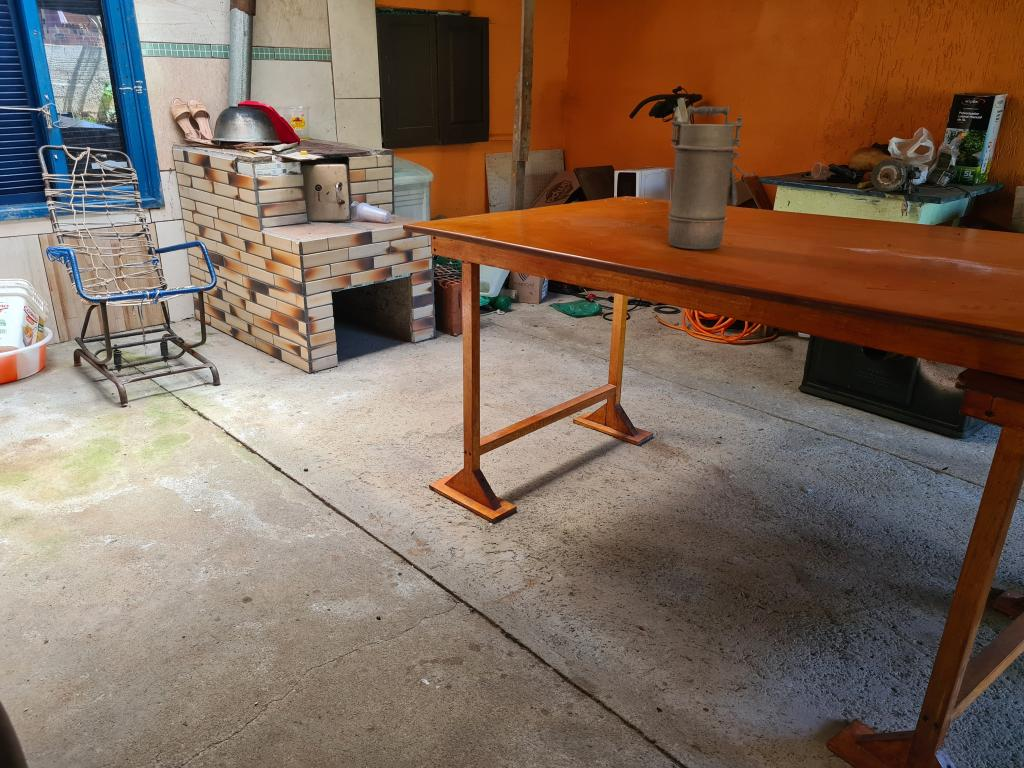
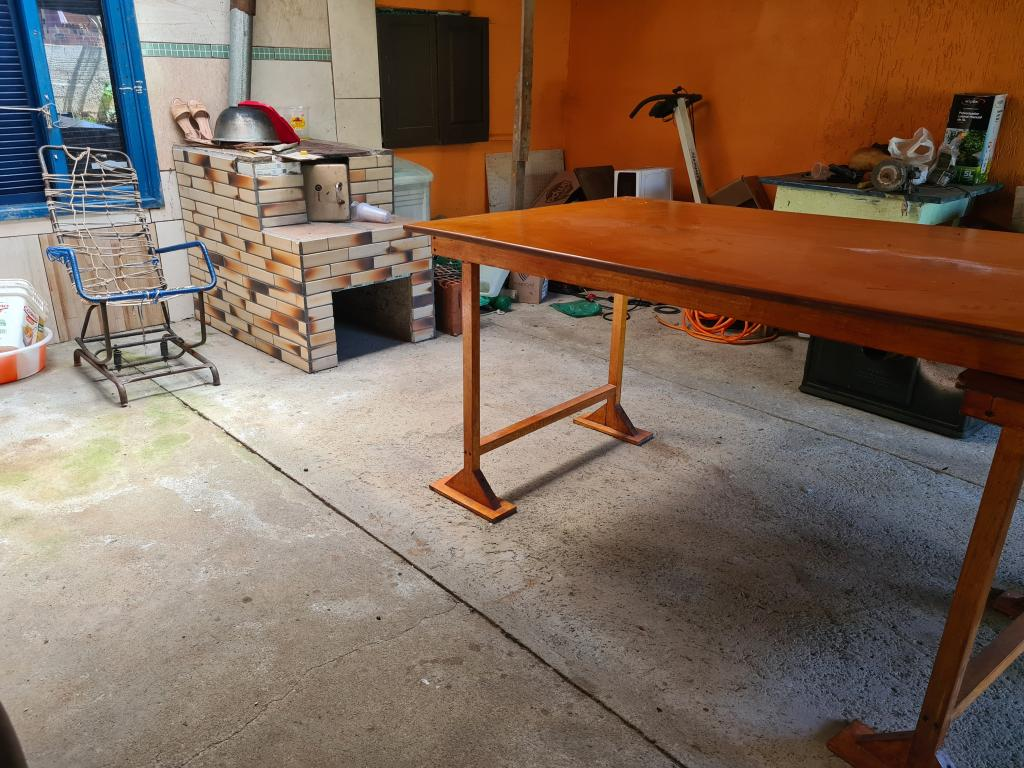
- thermos [667,105,756,251]
